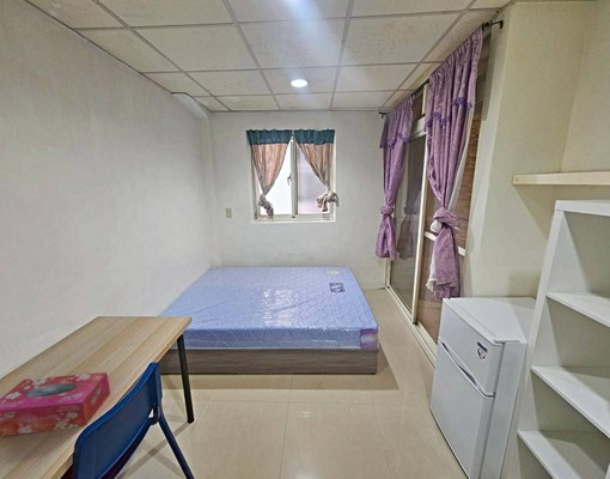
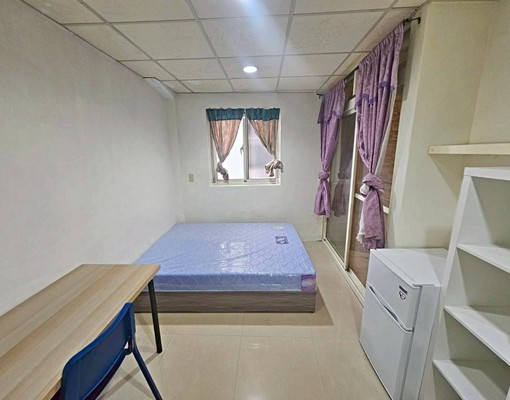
- tissue box [0,371,111,437]
